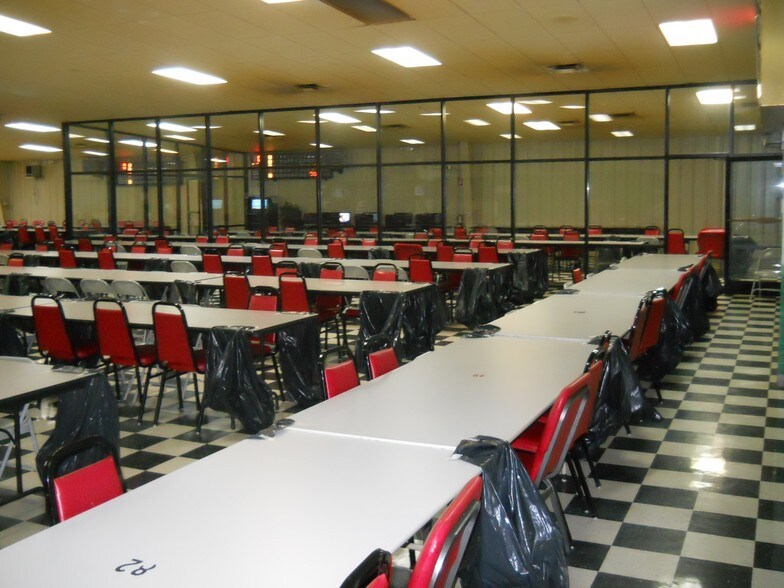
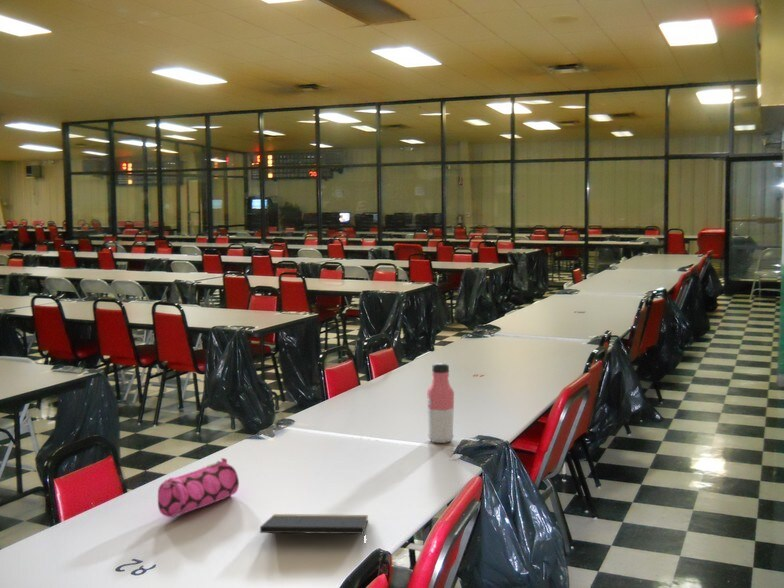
+ notepad [259,513,369,547]
+ pencil case [157,457,240,519]
+ water bottle [426,362,455,444]
